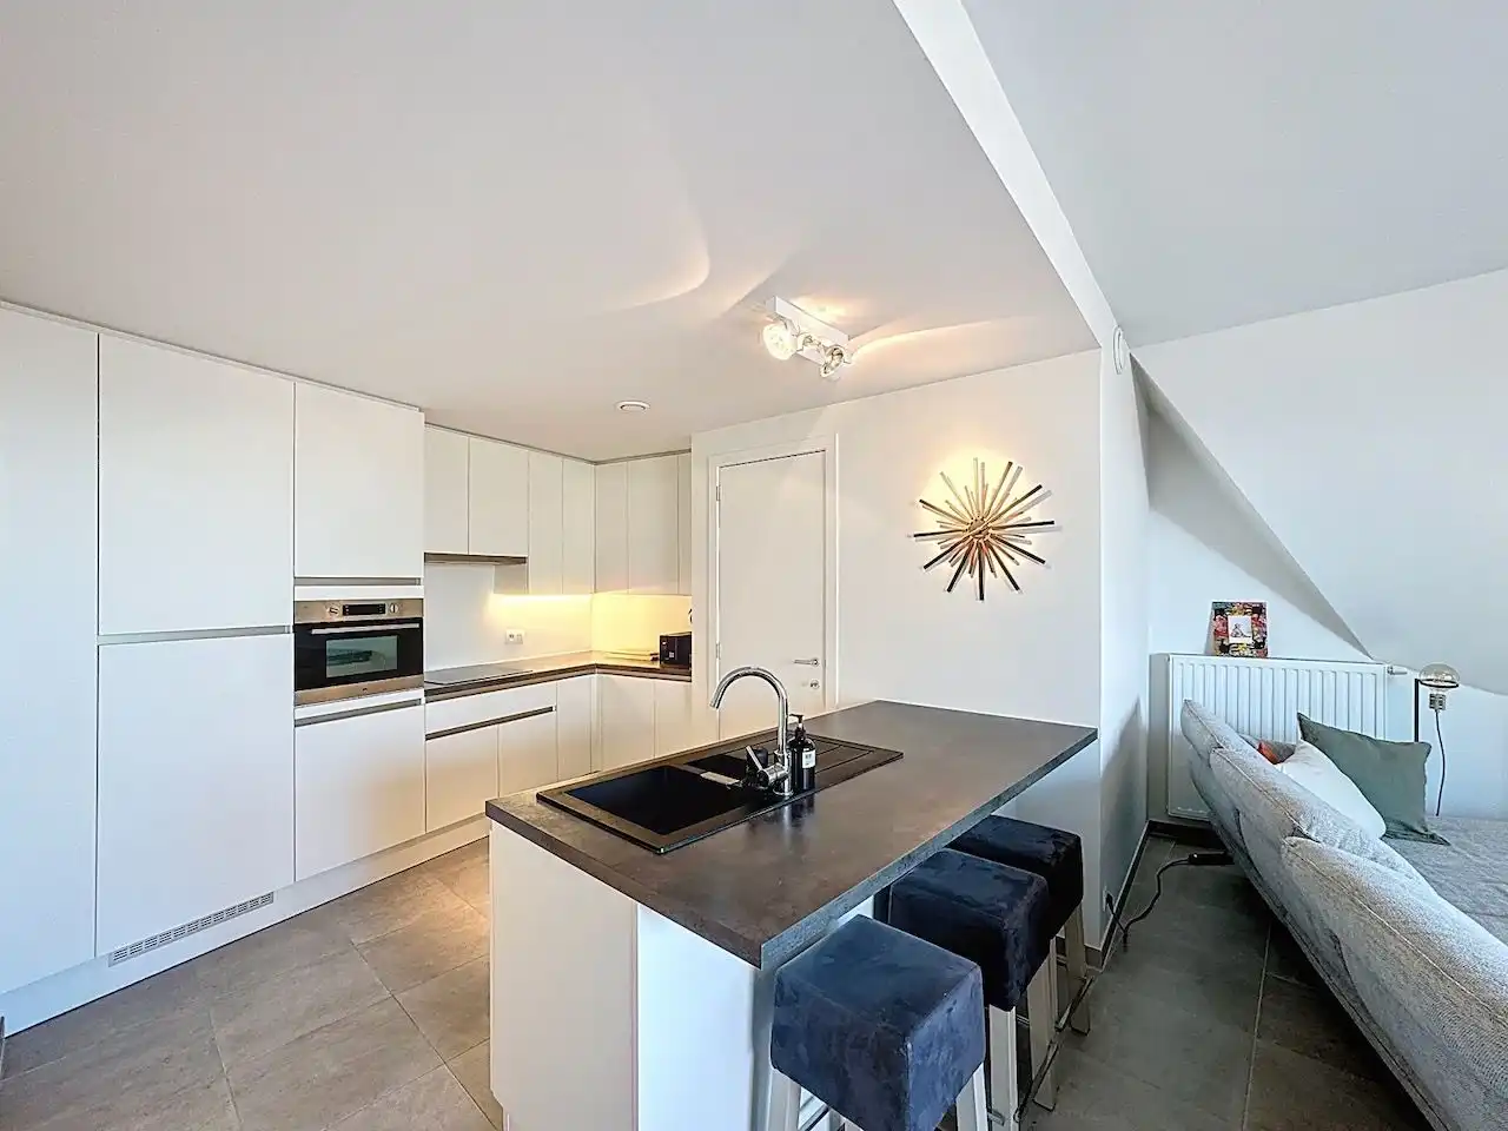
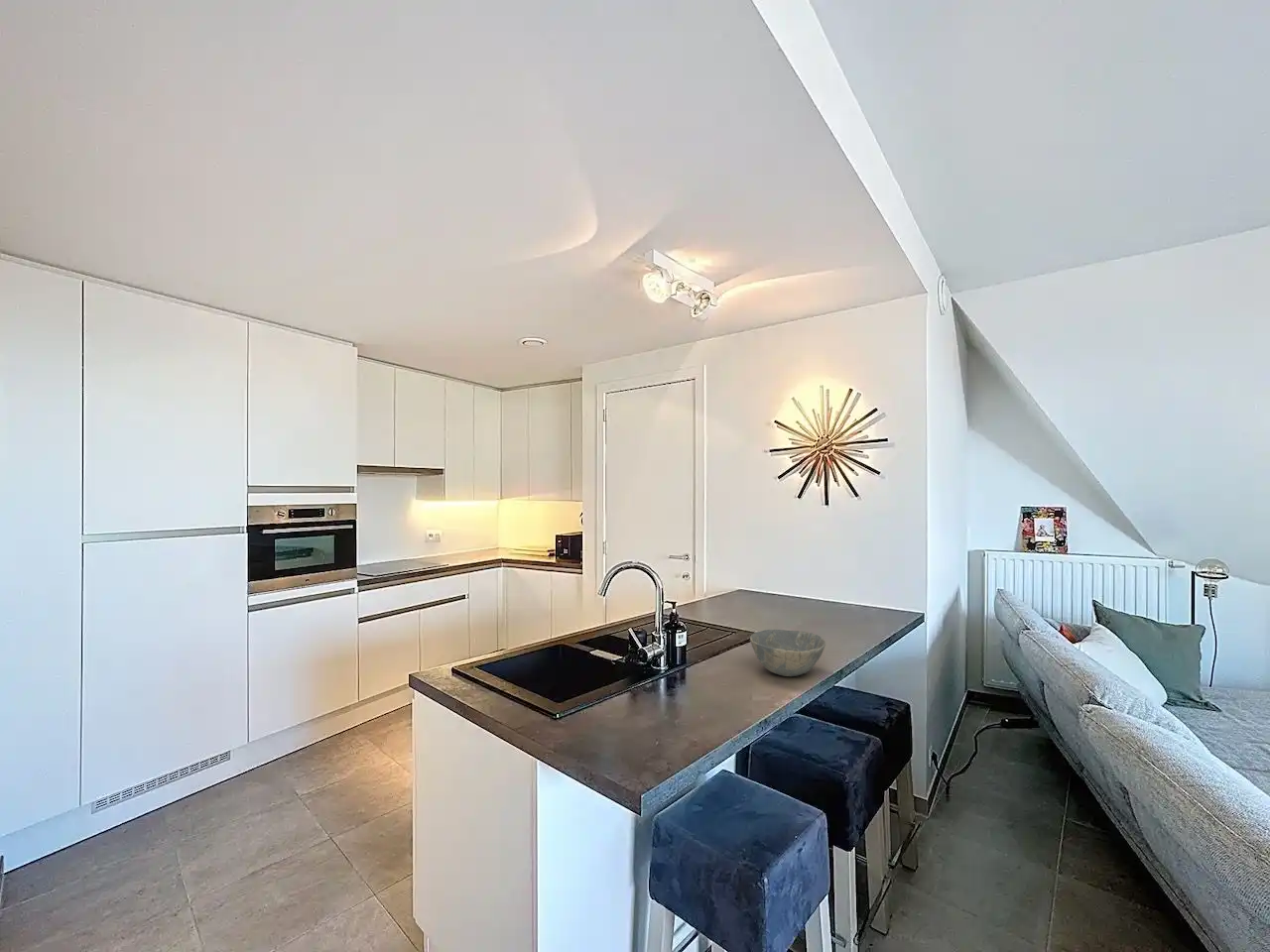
+ bowl [749,629,826,677]
